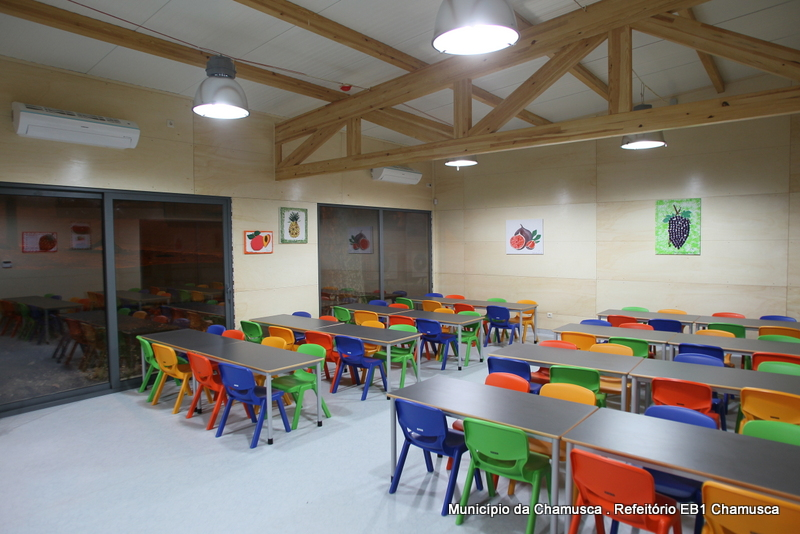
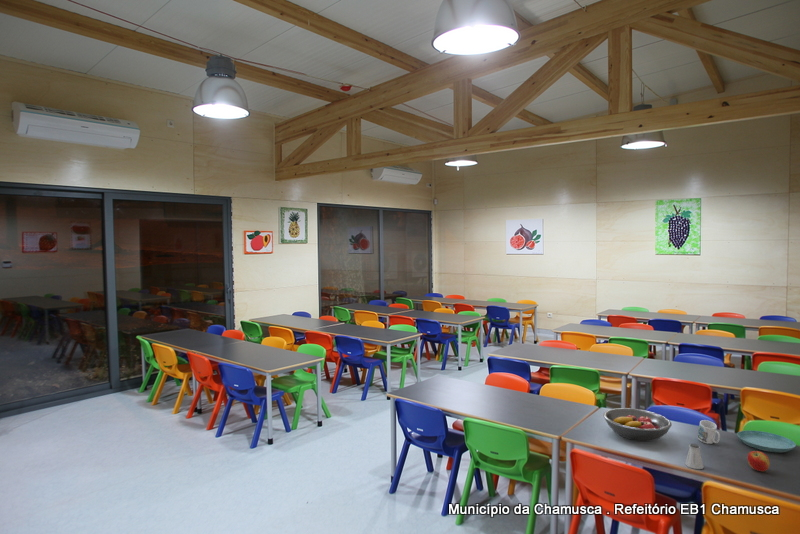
+ saucer [736,430,797,453]
+ mug [697,419,721,445]
+ apple [747,449,771,472]
+ fruit bowl [602,407,673,442]
+ saltshaker [685,443,705,470]
